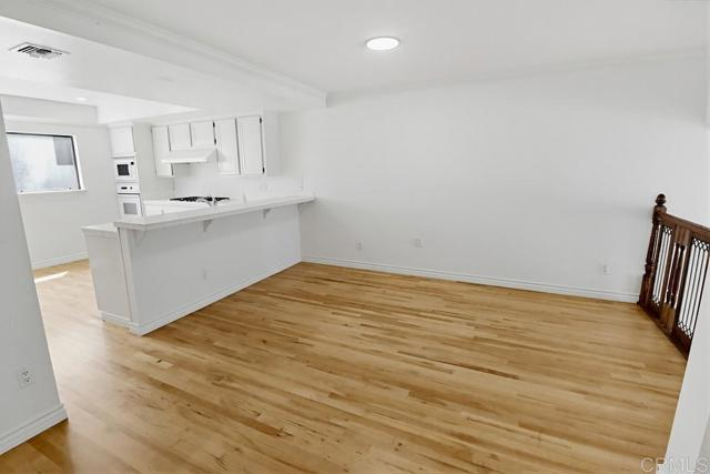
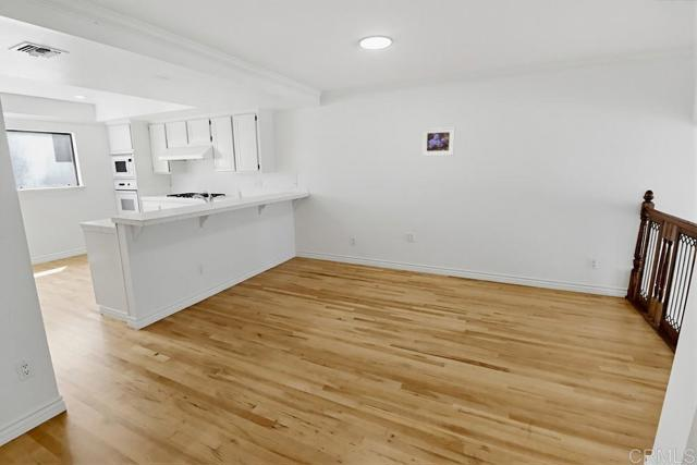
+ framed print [420,125,456,157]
